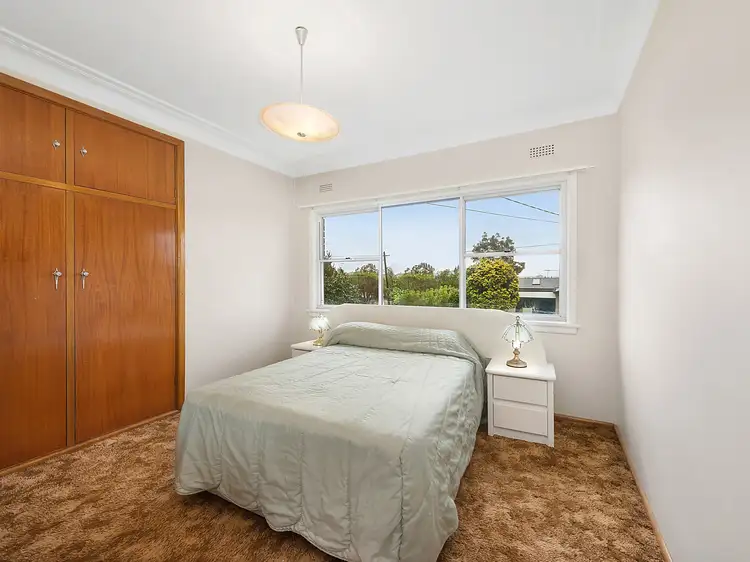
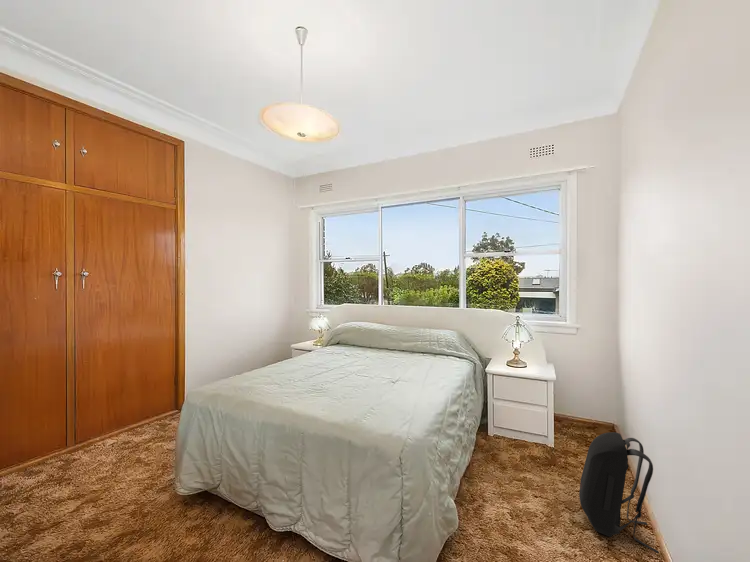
+ backpack [578,431,660,554]
